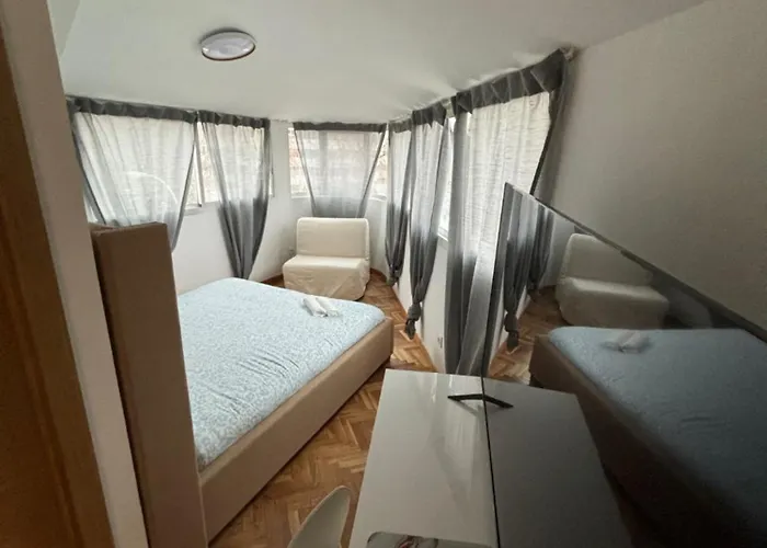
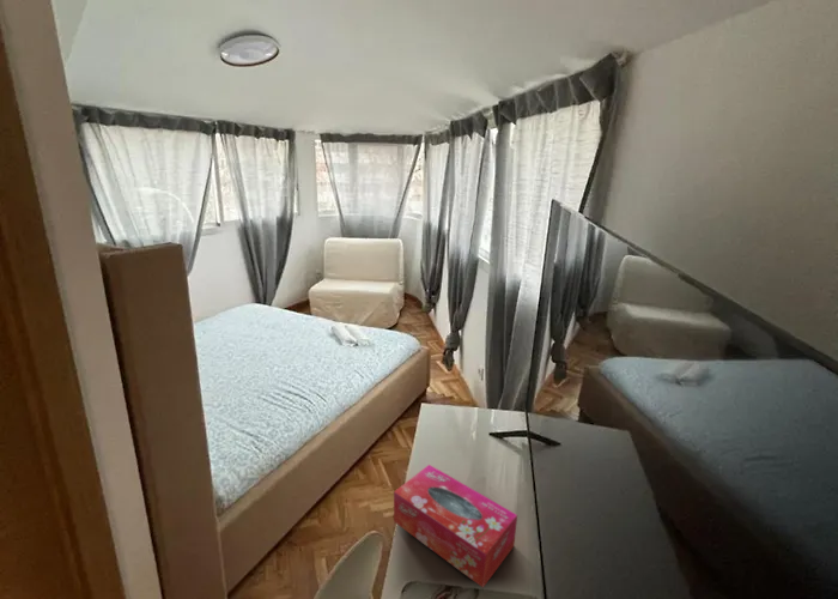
+ tissue box [393,464,518,589]
